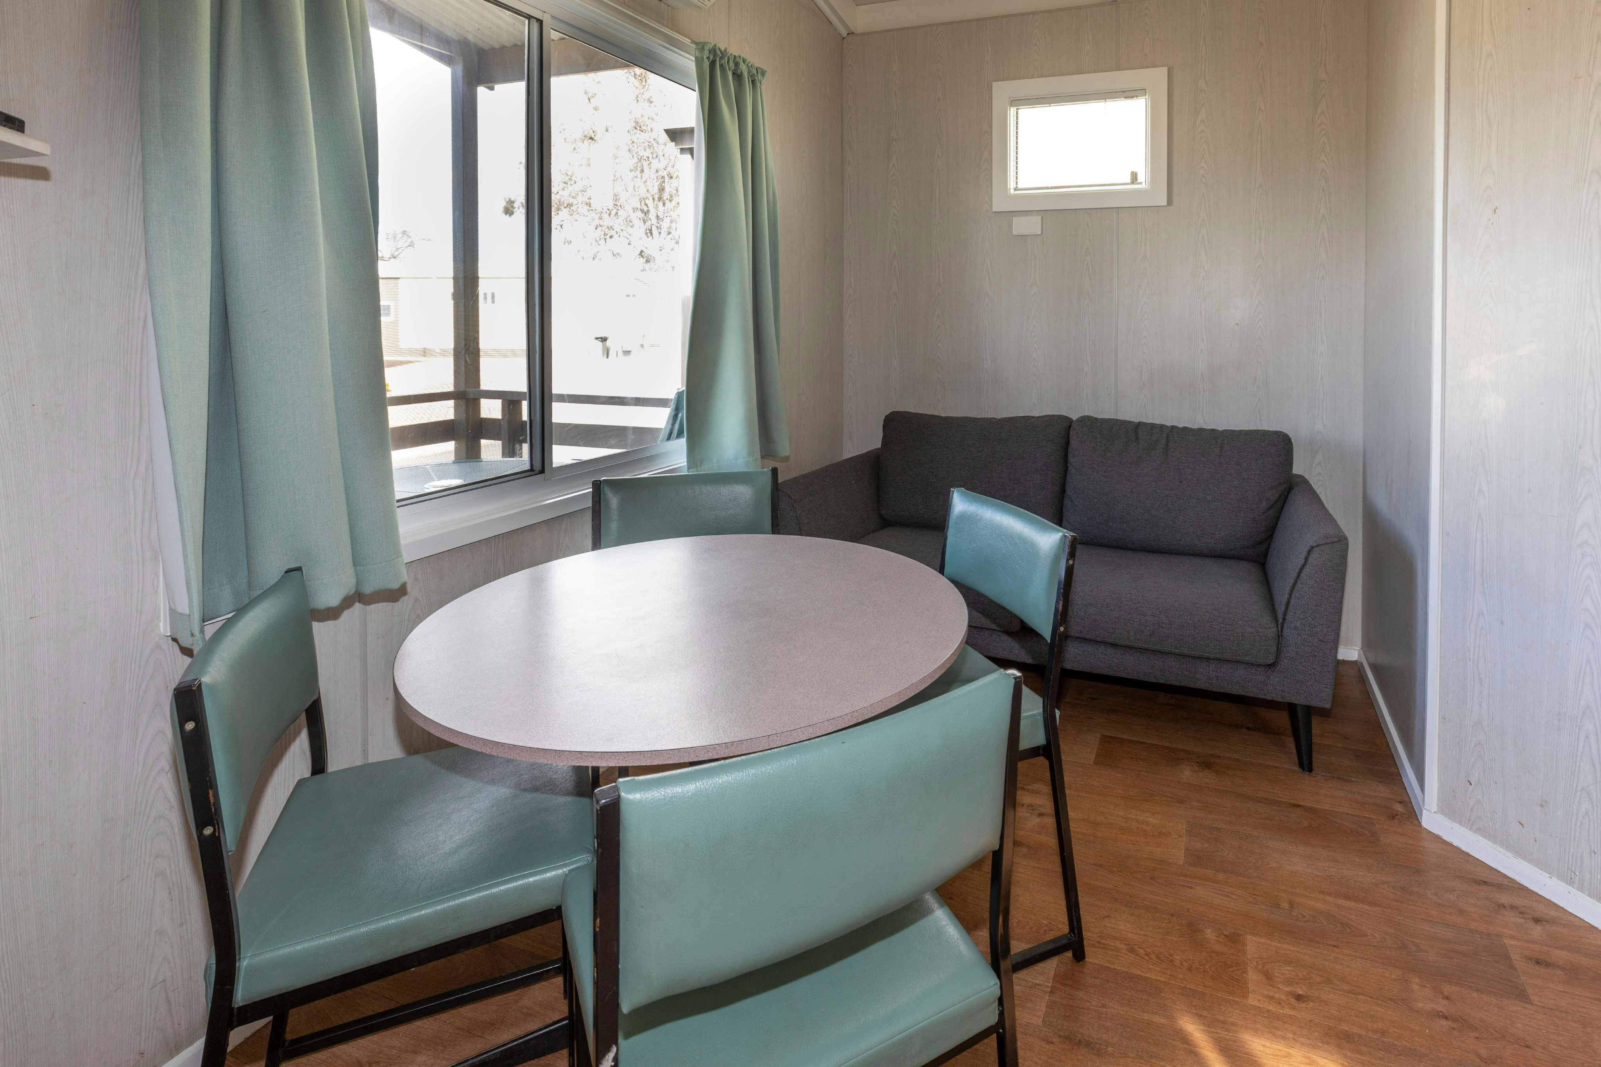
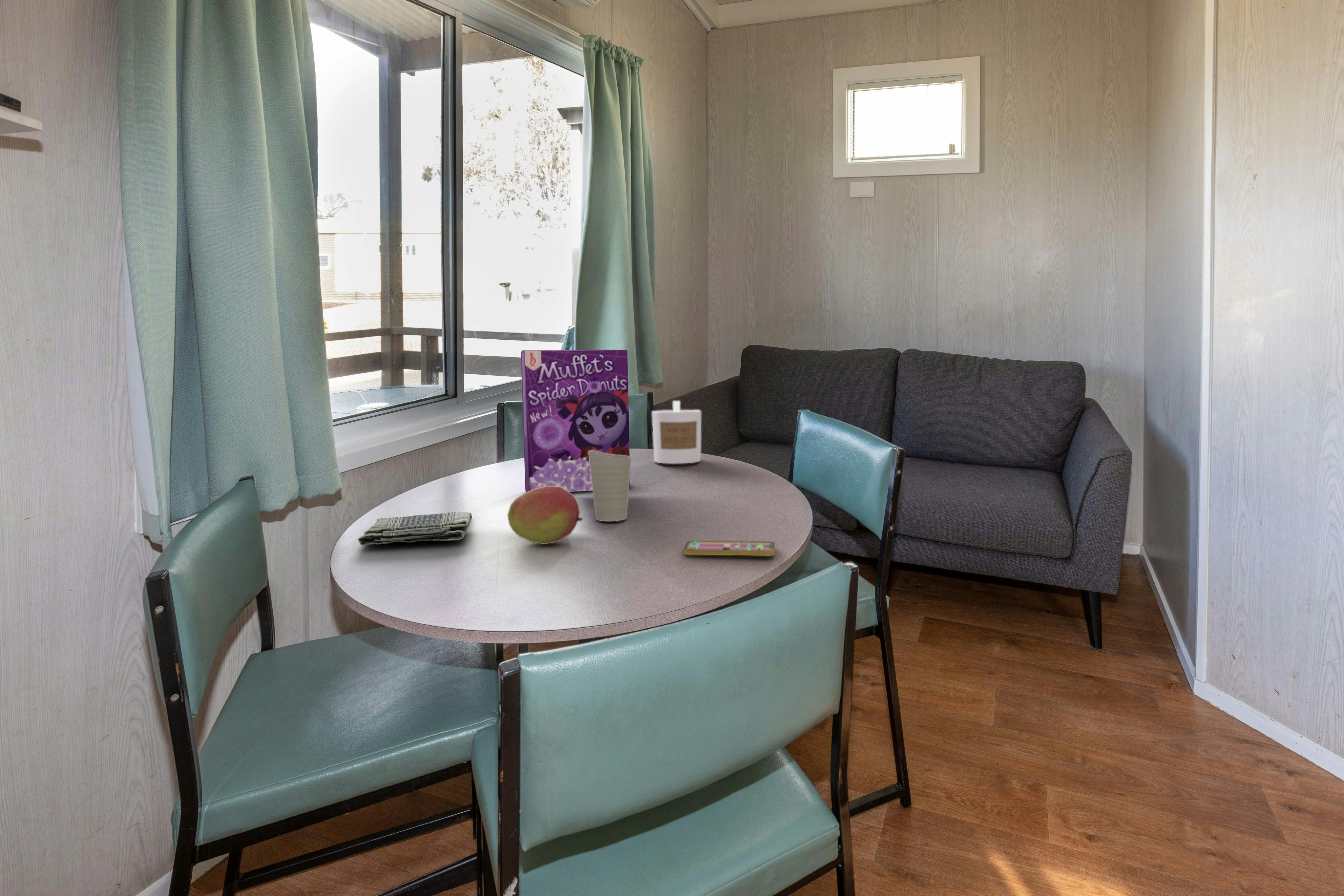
+ cup [588,450,632,522]
+ cereal box [520,349,631,492]
+ fruit [507,486,583,545]
+ dish towel [358,511,472,546]
+ candle [652,401,702,464]
+ smartphone [683,540,776,556]
